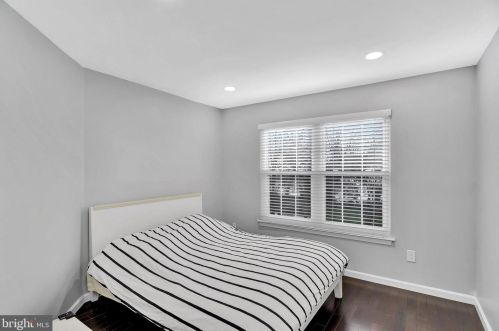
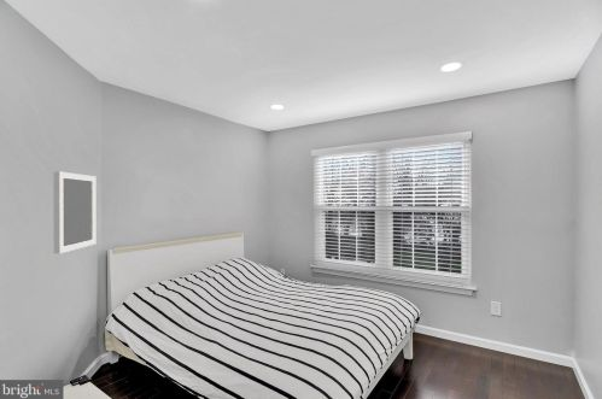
+ home mirror [53,170,98,254]
